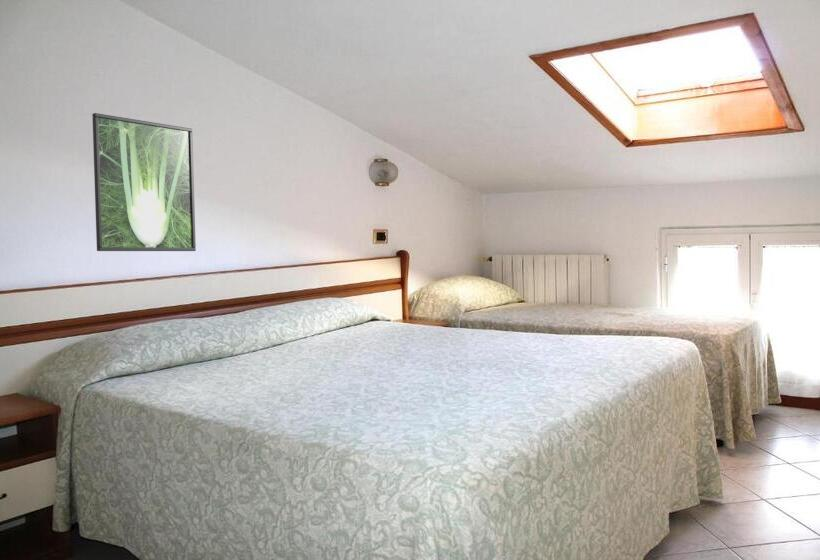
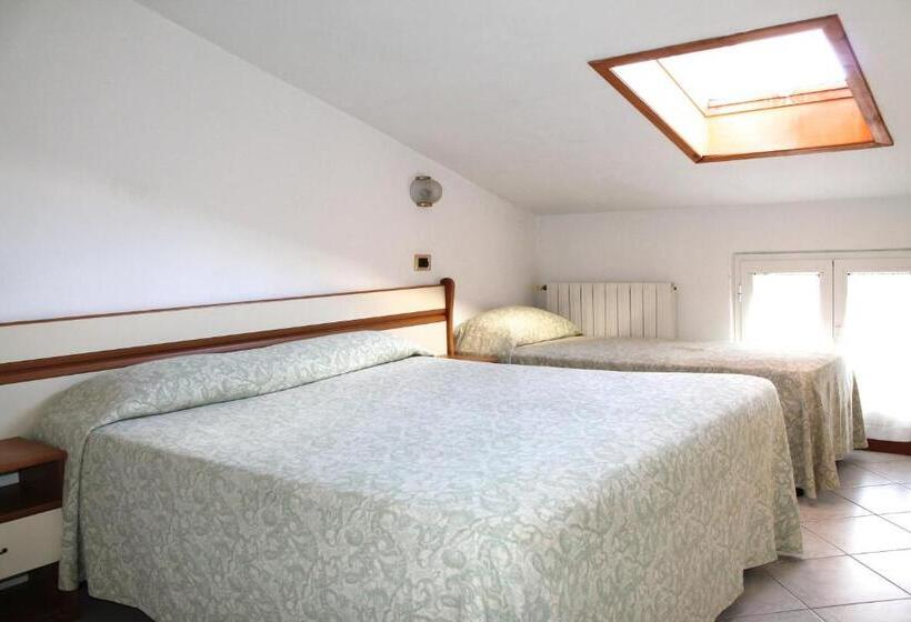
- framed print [91,112,197,252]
